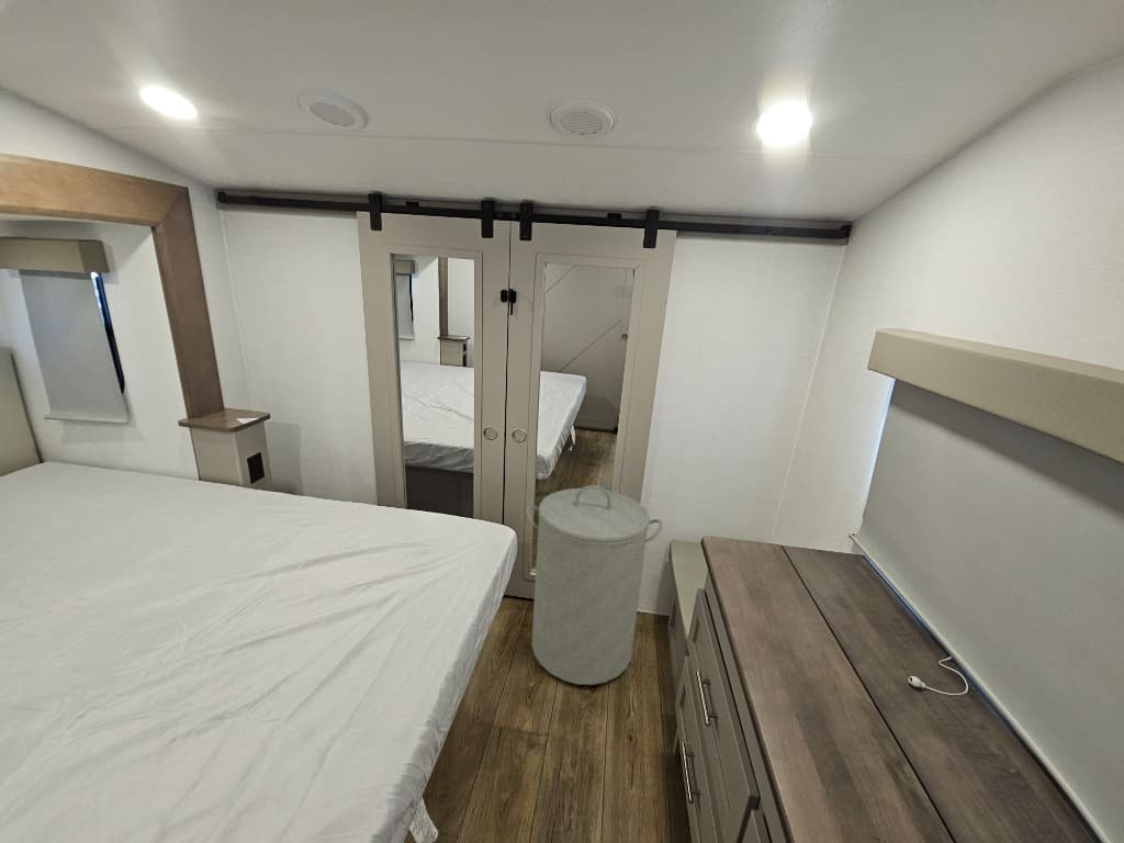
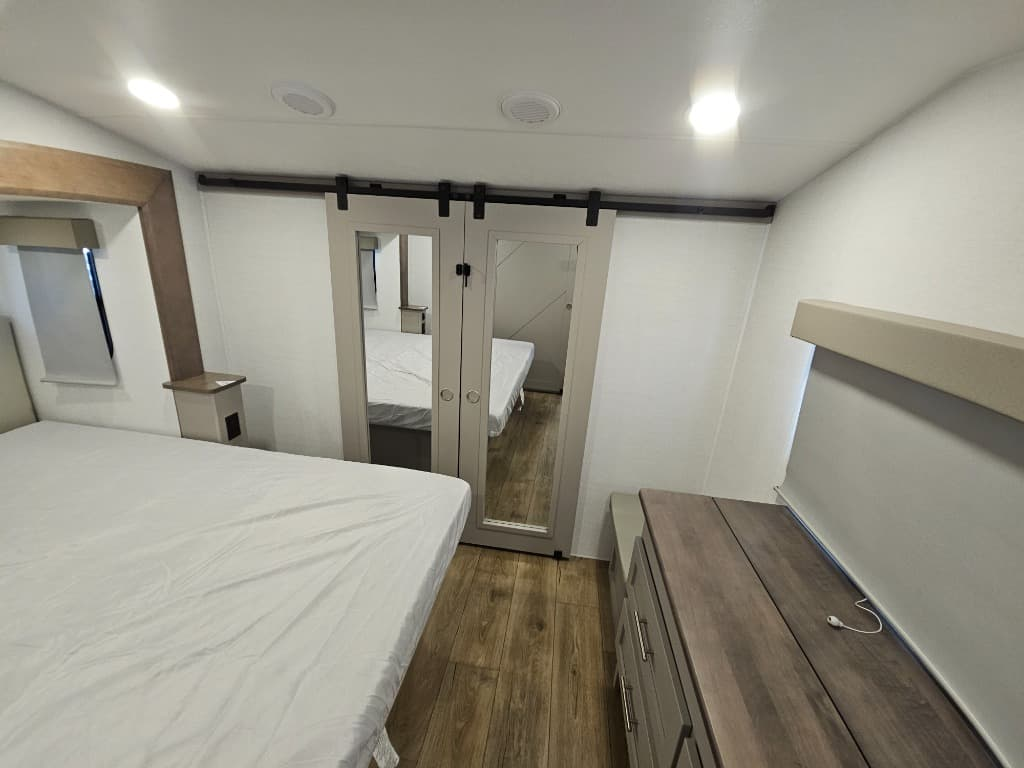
- laundry hamper [525,484,664,686]
